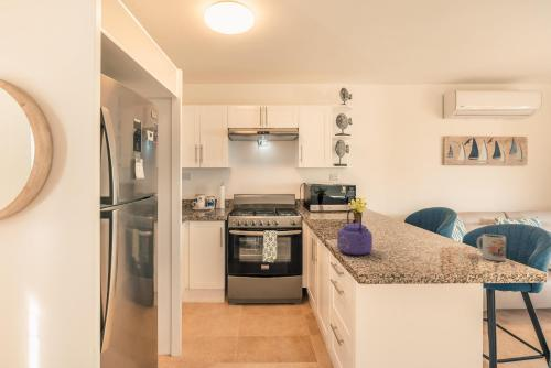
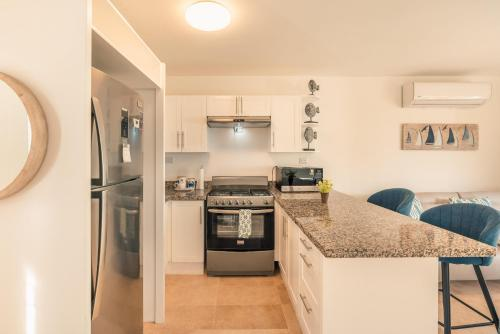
- mug [476,234,507,262]
- kettle [336,208,374,256]
